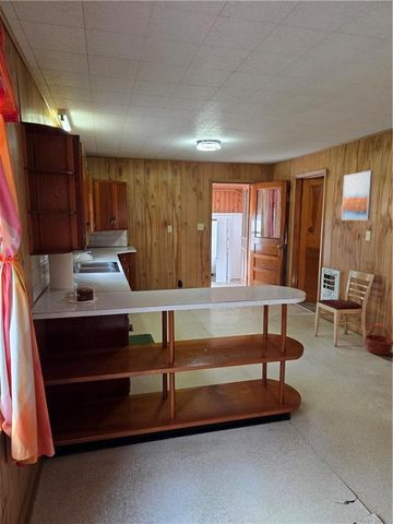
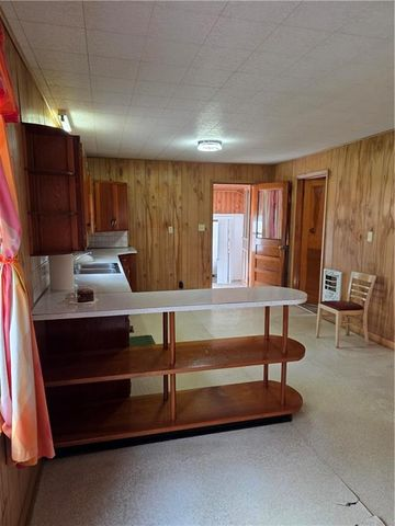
- basket [364,322,393,356]
- wall art [341,169,374,222]
